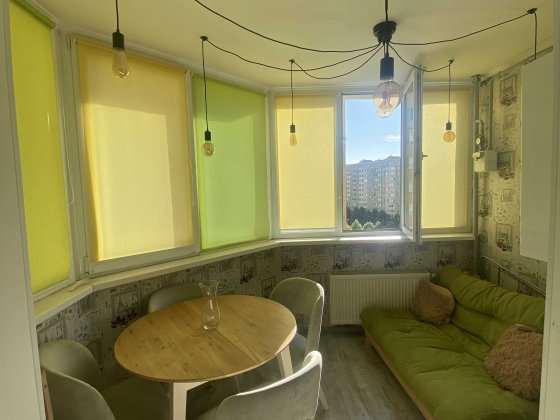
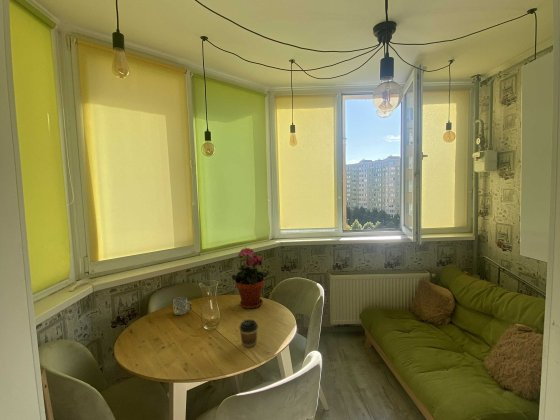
+ potted plant [231,247,270,310]
+ mug [172,296,193,316]
+ coffee cup [238,319,259,349]
